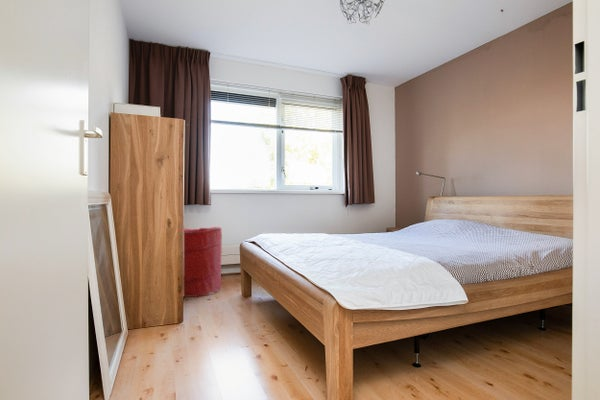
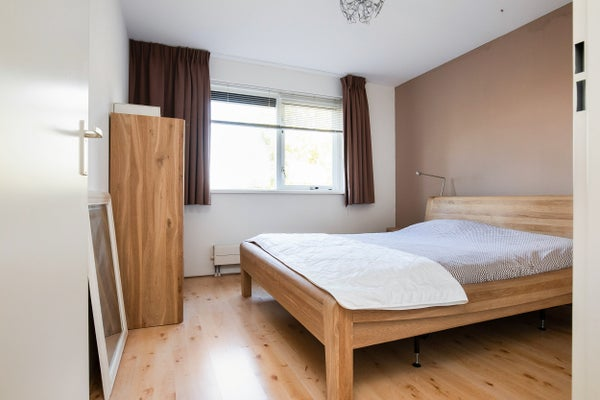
- laundry hamper [183,226,223,298]
